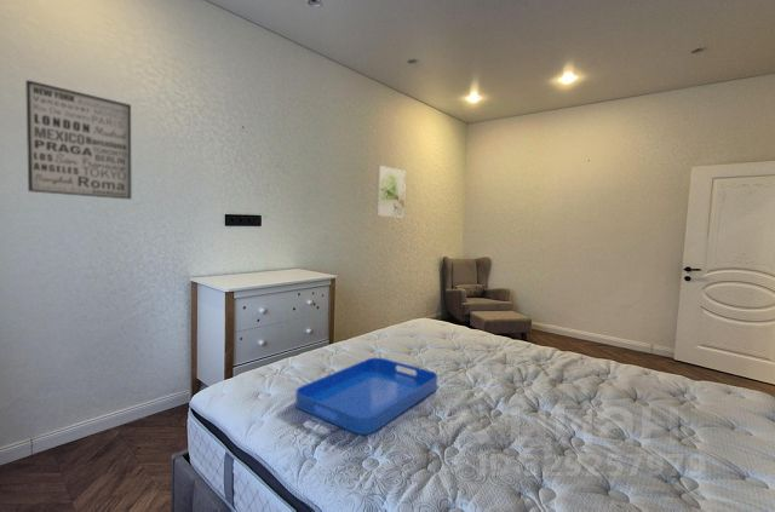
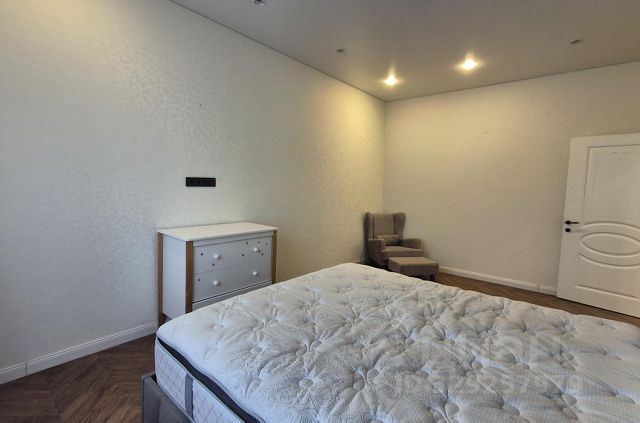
- wall art [24,79,132,201]
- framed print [375,165,407,219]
- serving tray [294,357,438,436]
